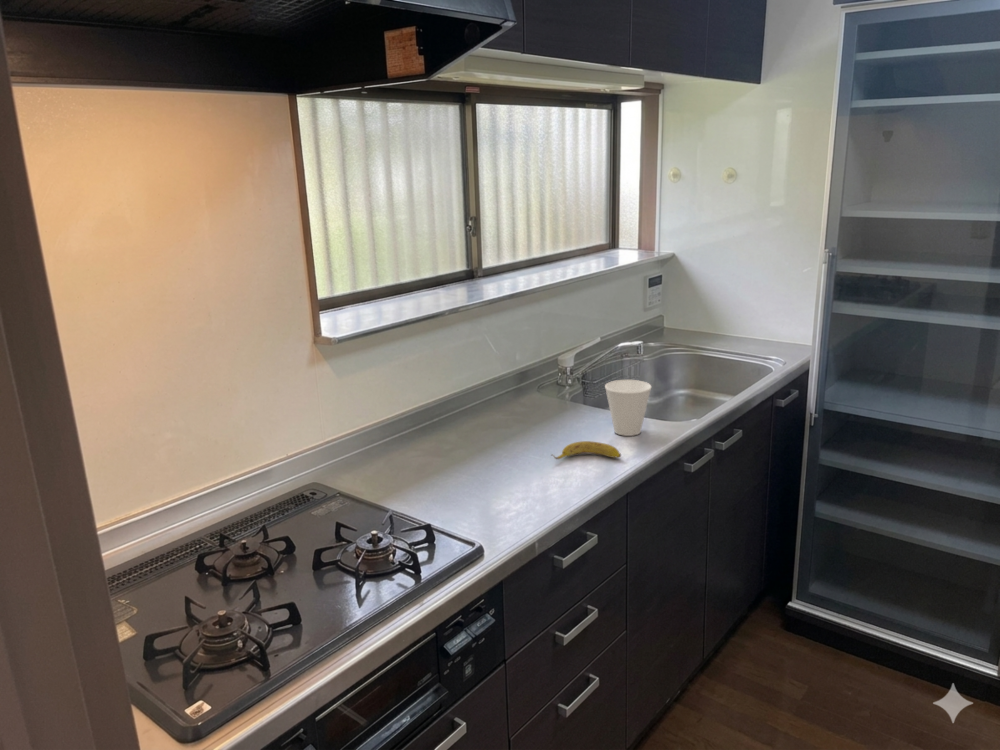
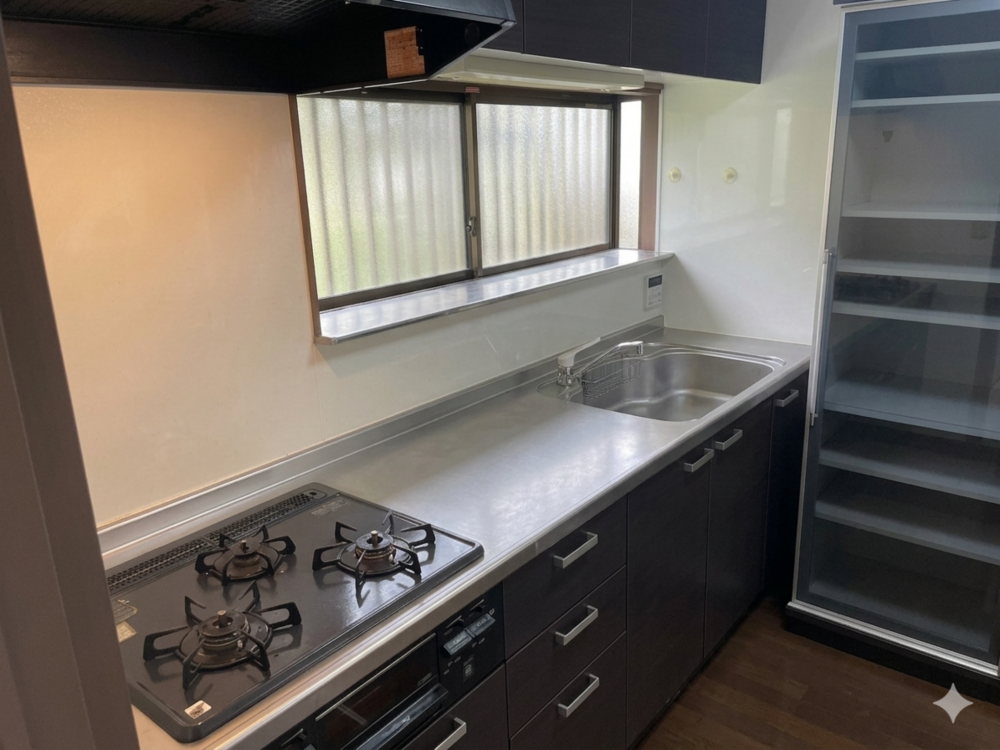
- cup [604,379,652,437]
- banana [550,440,622,461]
